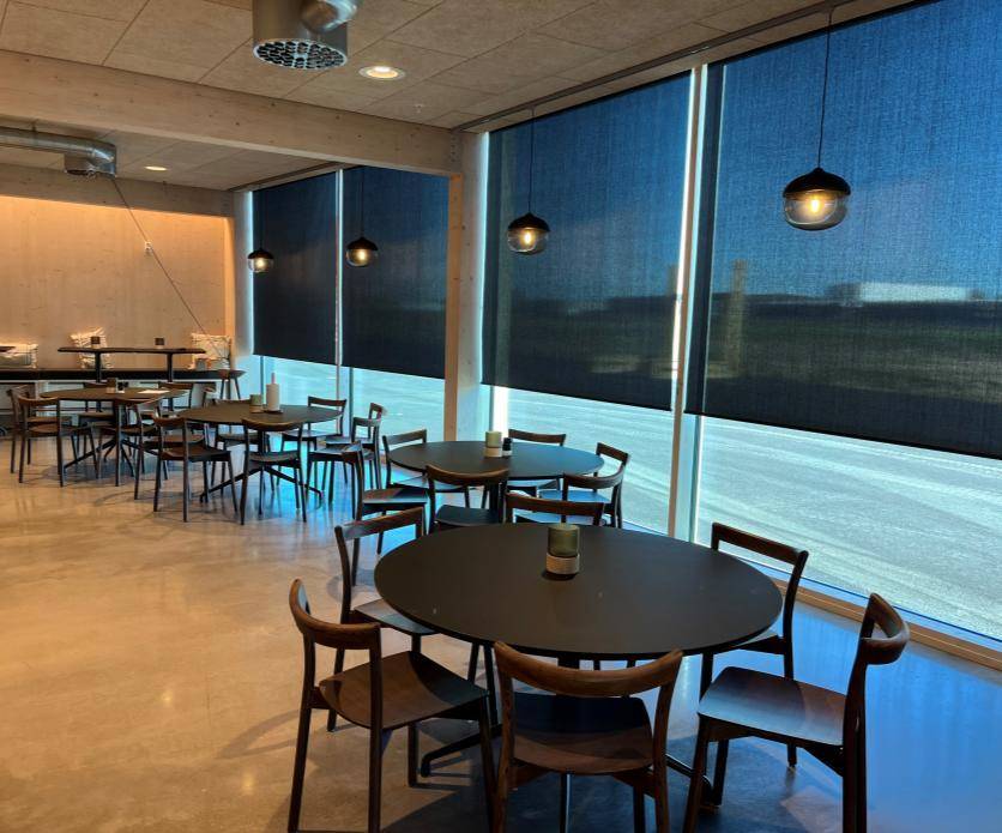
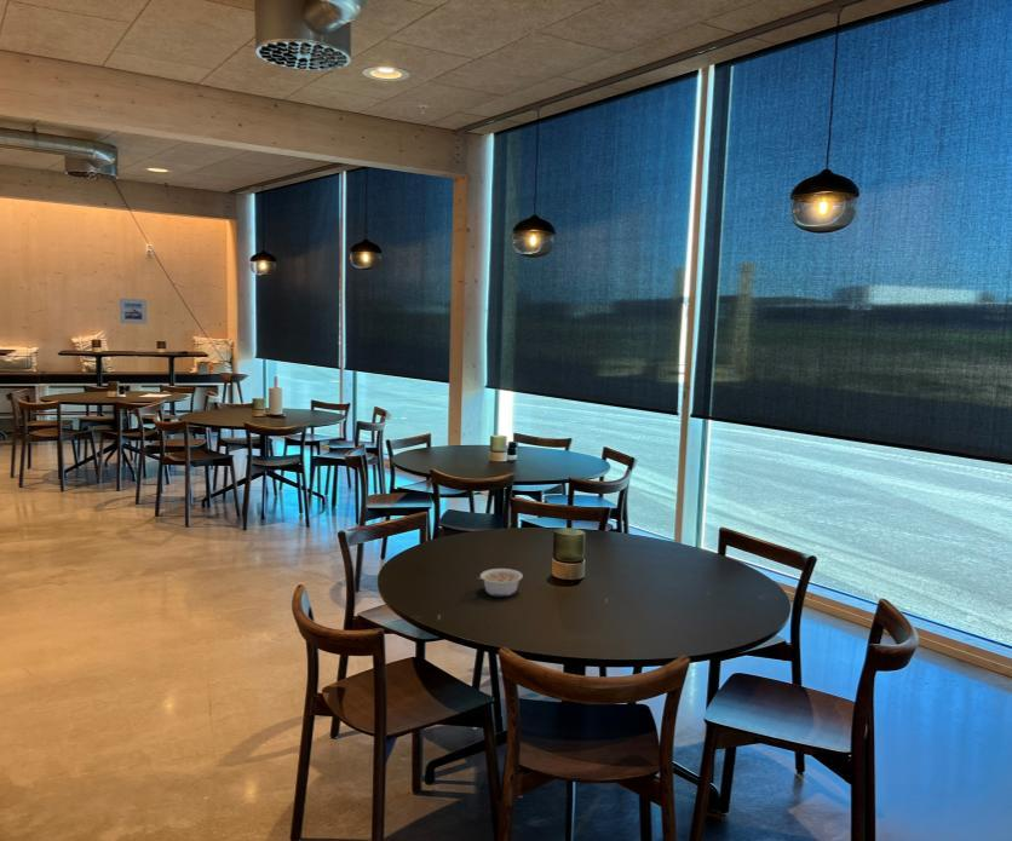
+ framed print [119,298,148,326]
+ legume [476,568,524,598]
